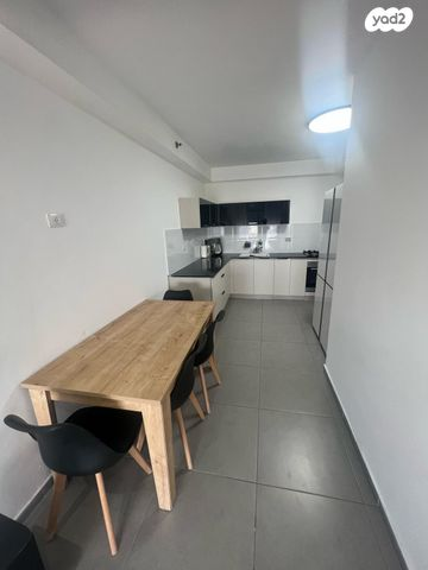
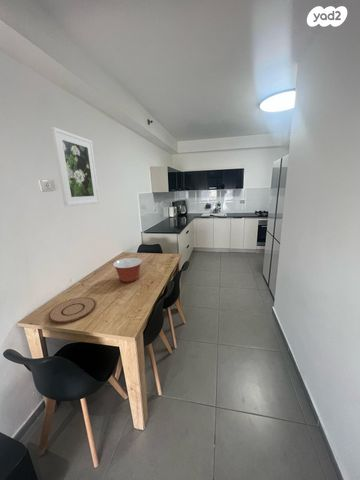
+ mixing bowl [112,257,143,283]
+ plate [48,297,96,323]
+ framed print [50,126,101,207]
